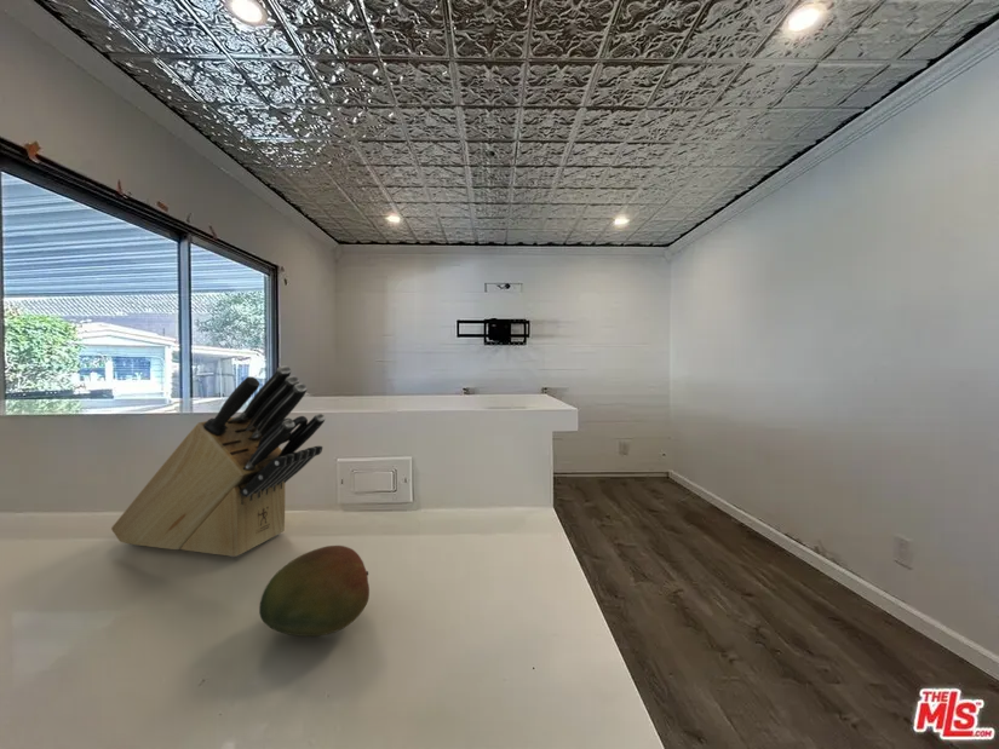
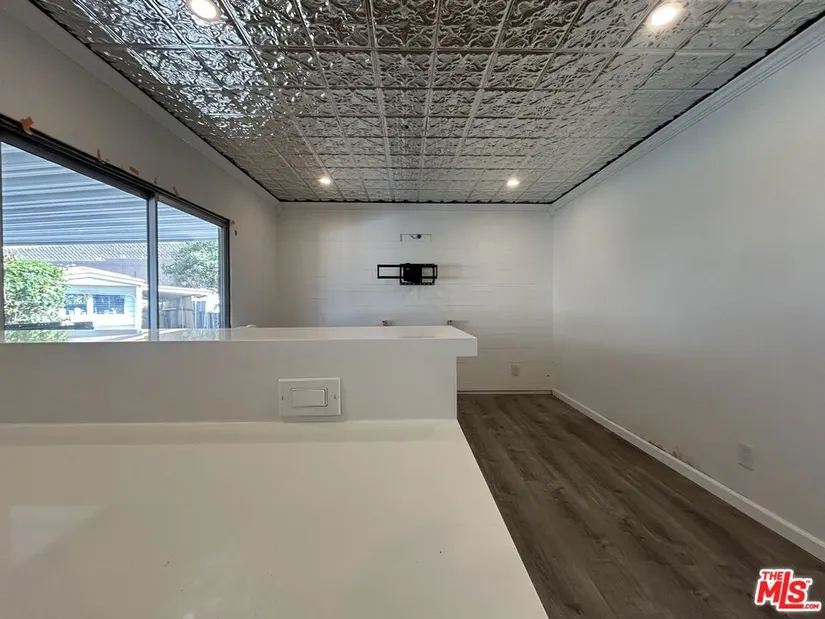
- knife block [110,364,327,558]
- fruit [258,545,371,638]
